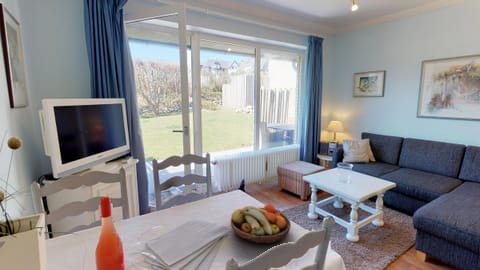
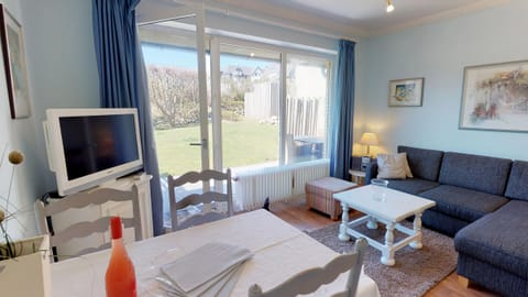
- fruit bowl [230,203,292,244]
